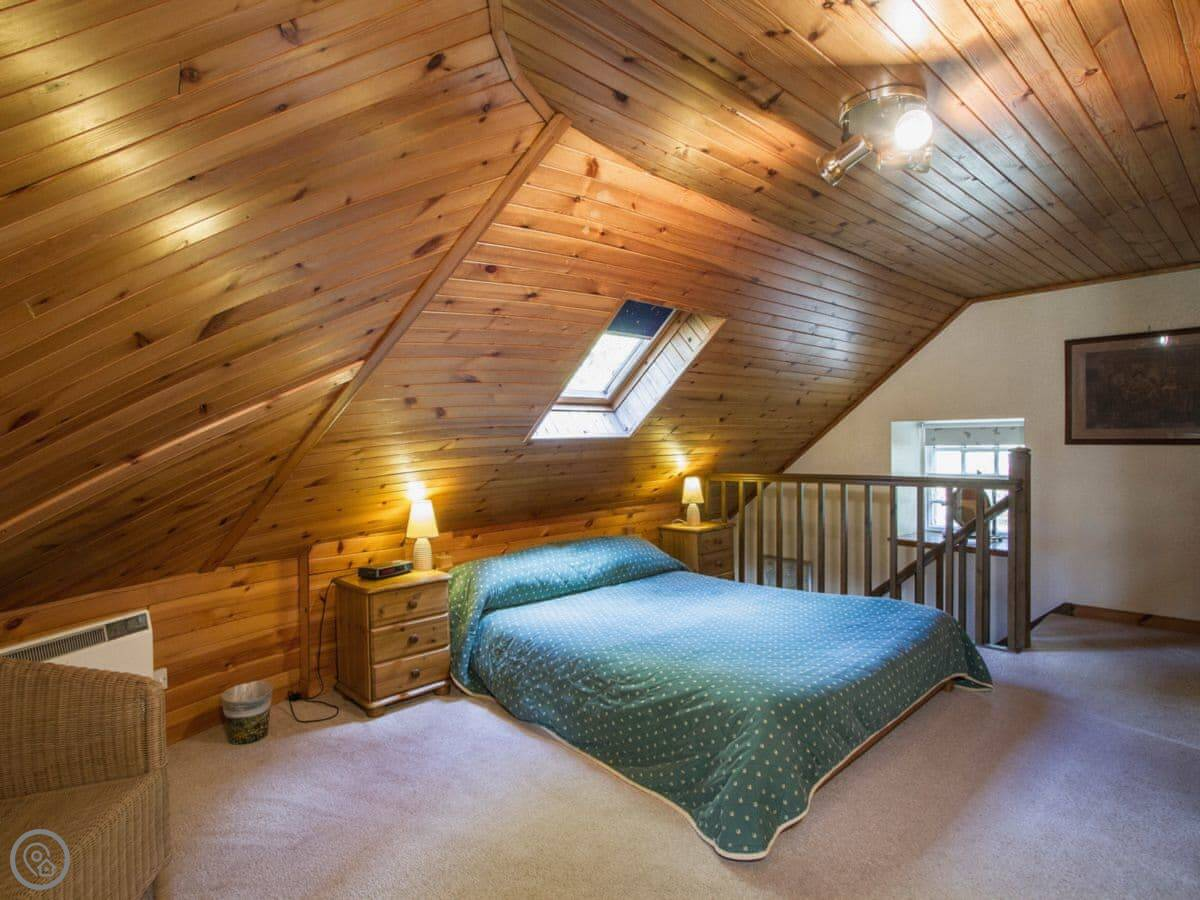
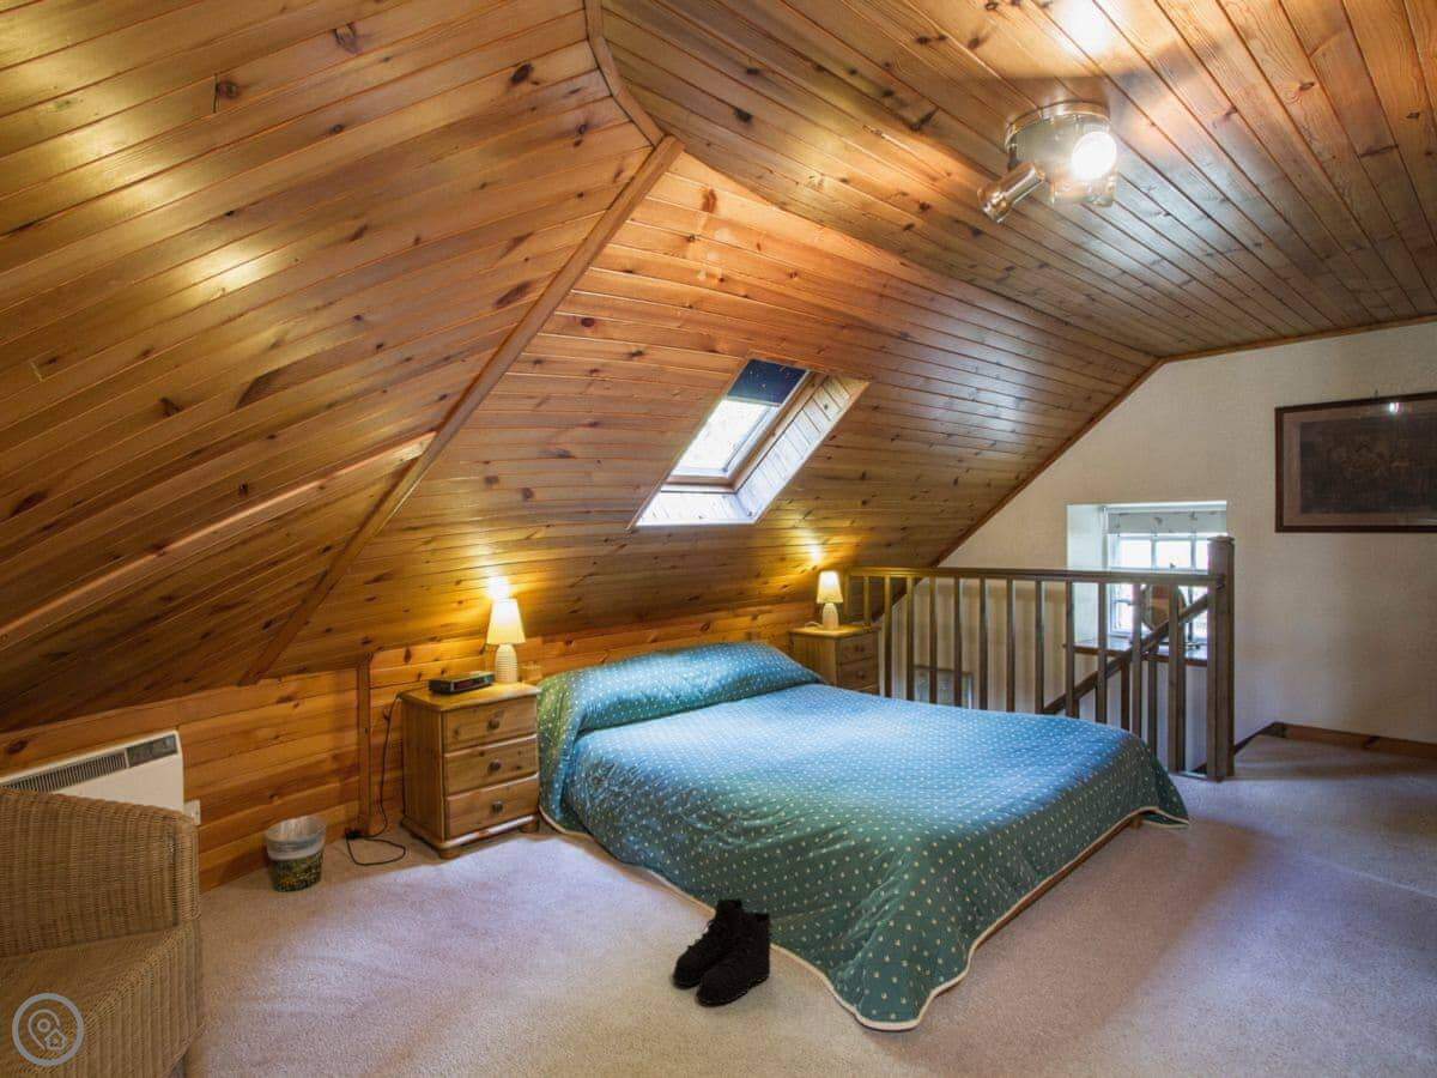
+ boots [672,896,775,1005]
